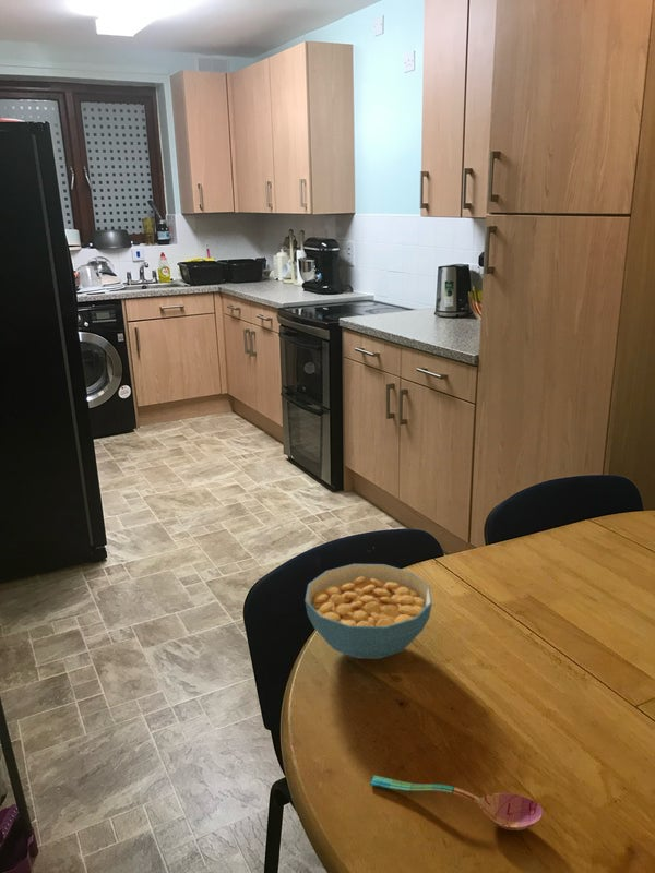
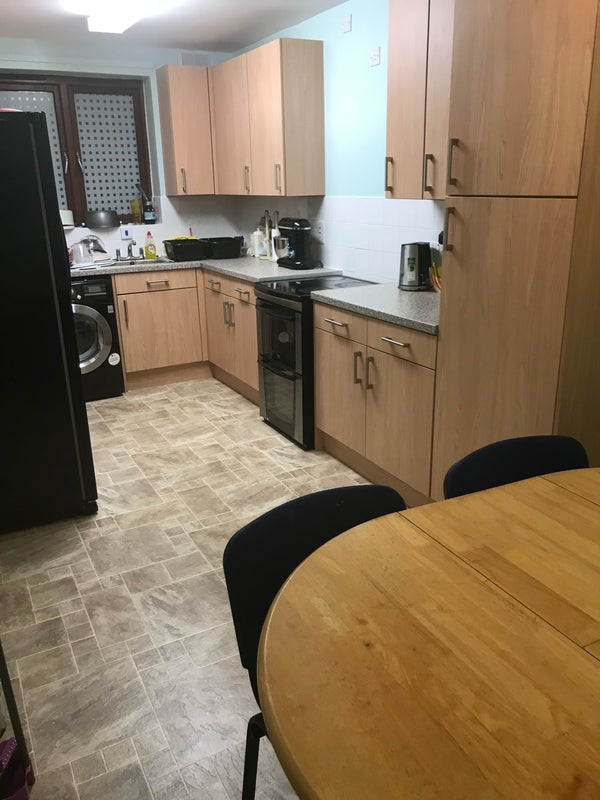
- cereal bowl [303,563,433,660]
- soupspoon [369,775,544,832]
